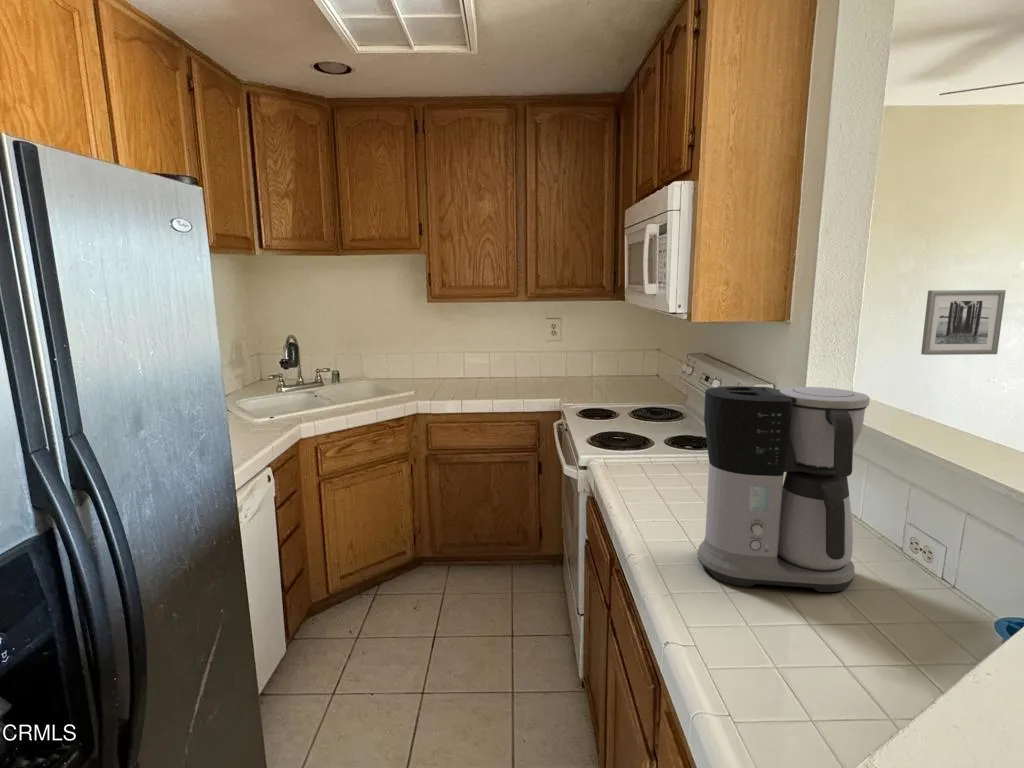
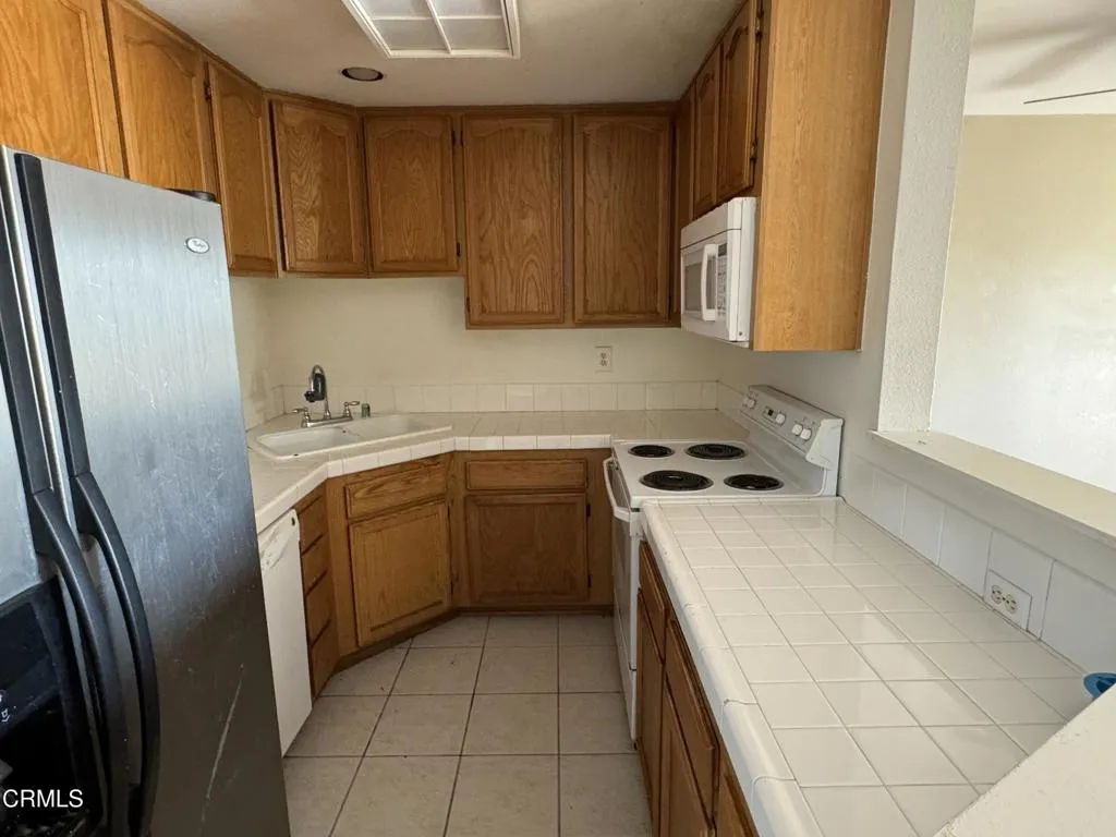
- coffee maker [697,385,871,593]
- wall art [920,289,1007,356]
